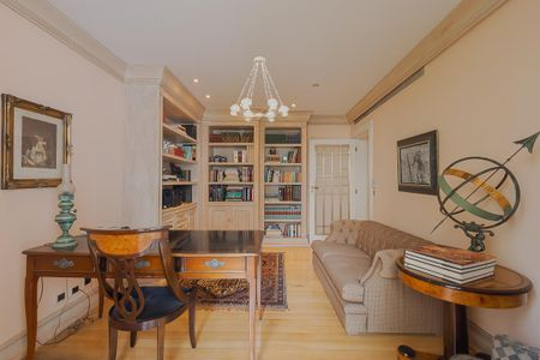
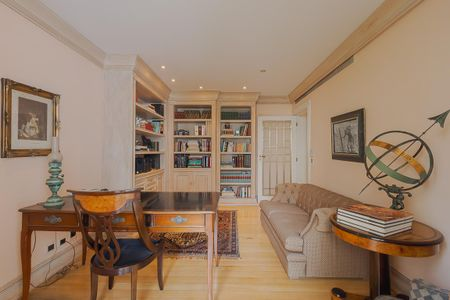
- chandelier [229,56,289,124]
